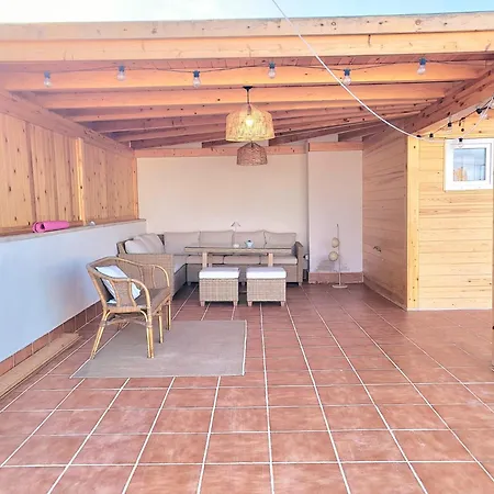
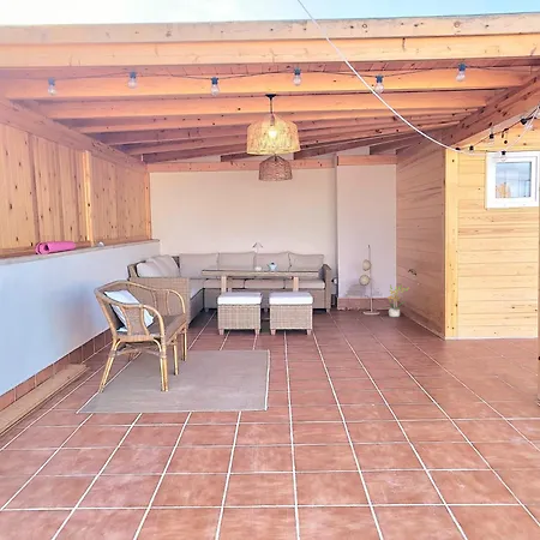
+ potted plant [382,283,410,318]
